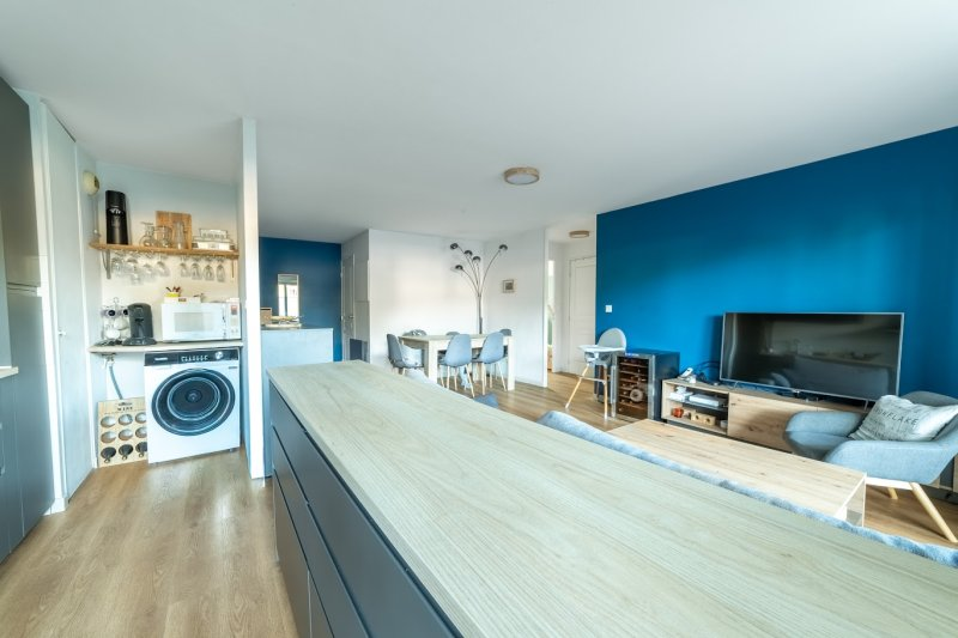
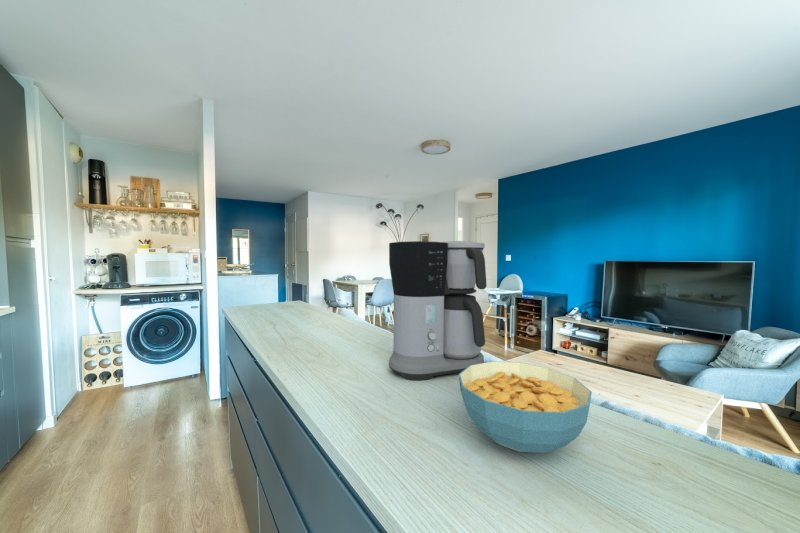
+ cereal bowl [458,360,593,454]
+ coffee maker [388,240,487,381]
